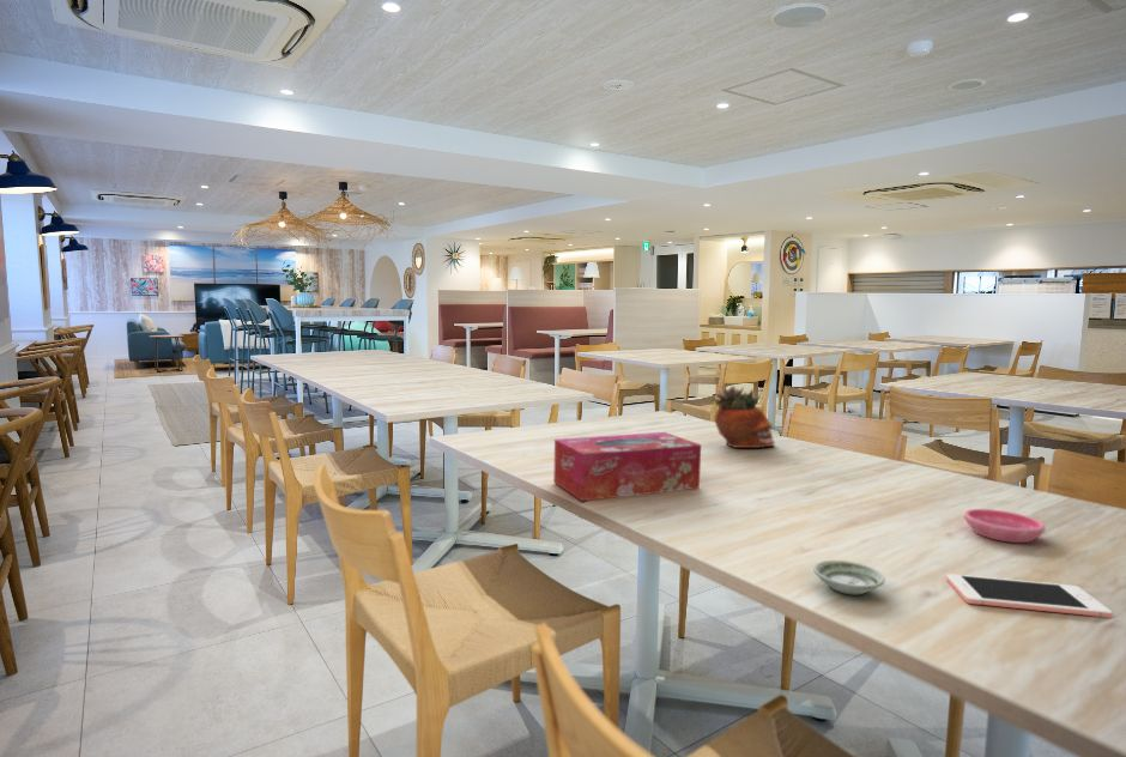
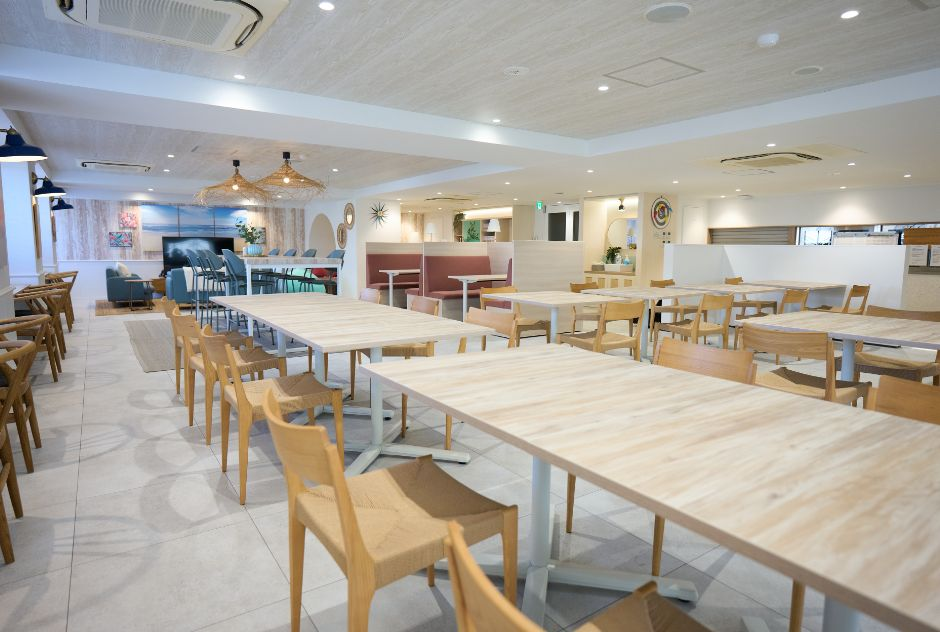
- tissue box [552,431,702,502]
- saucer [812,559,886,595]
- saucer [963,508,1047,544]
- succulent planter [710,384,776,449]
- cell phone [945,573,1113,619]
